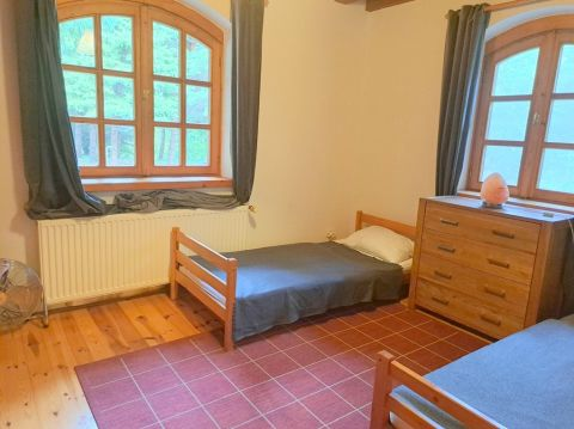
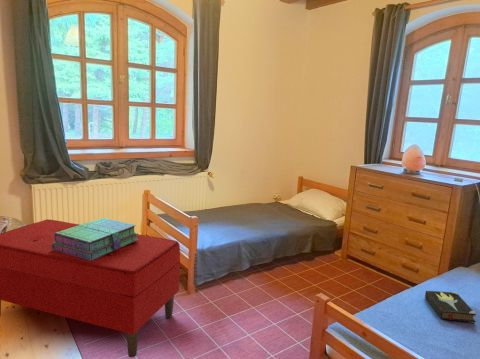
+ stack of books [52,217,139,261]
+ bench [0,219,181,358]
+ hardback book [424,290,477,324]
